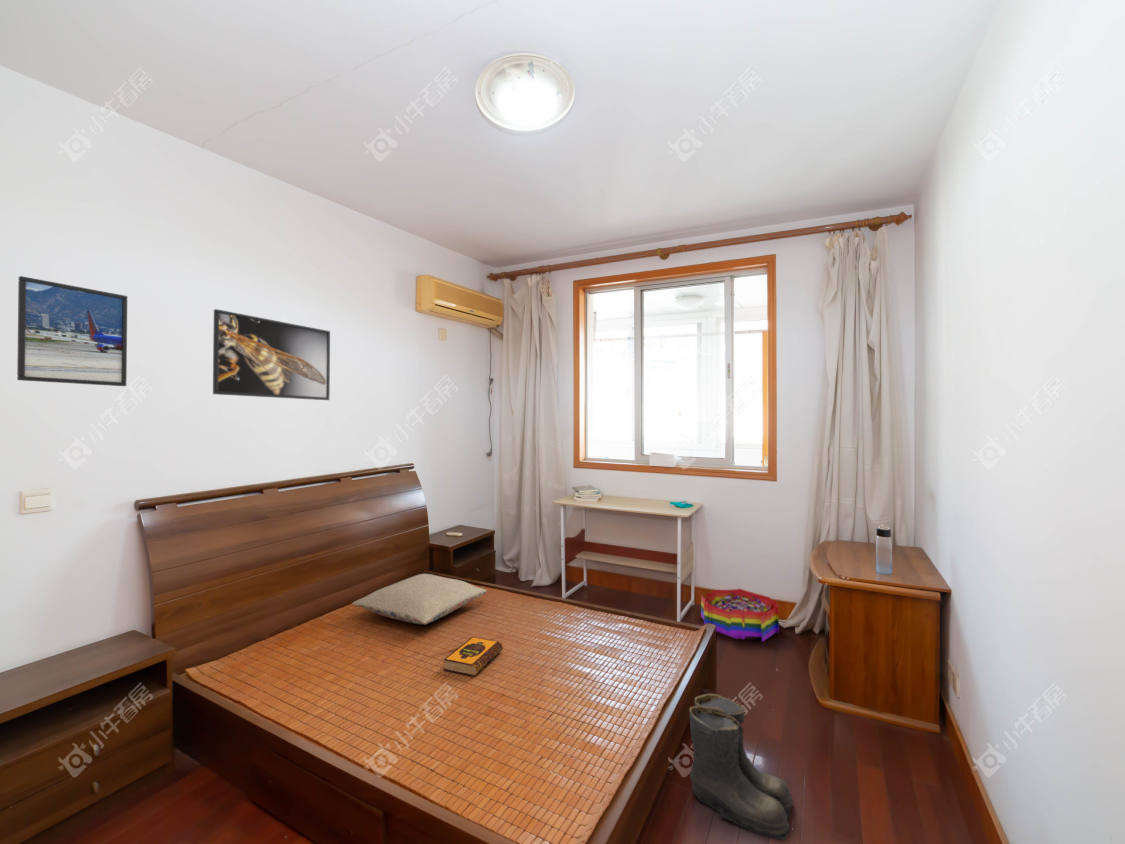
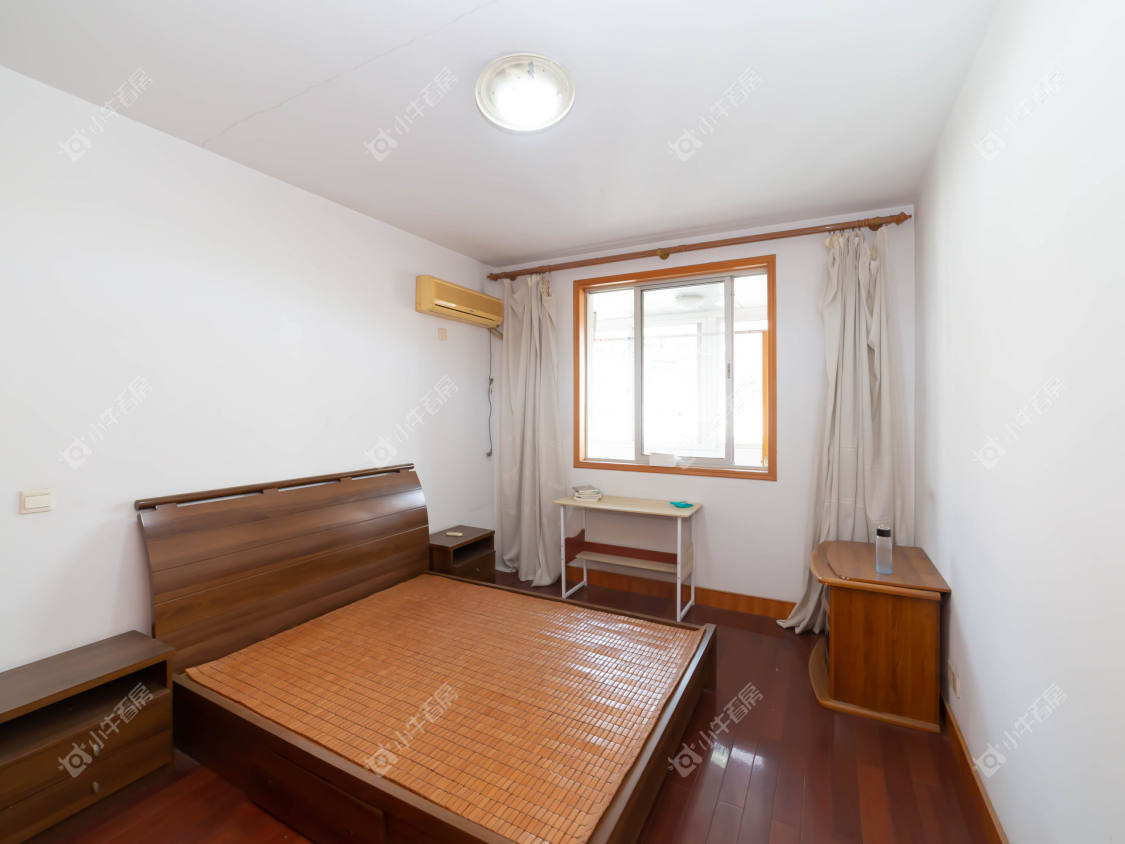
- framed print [16,275,128,387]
- boots [688,693,794,842]
- pillow [351,573,488,625]
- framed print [212,308,331,401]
- hardback book [443,636,504,677]
- storage bin [700,587,780,643]
